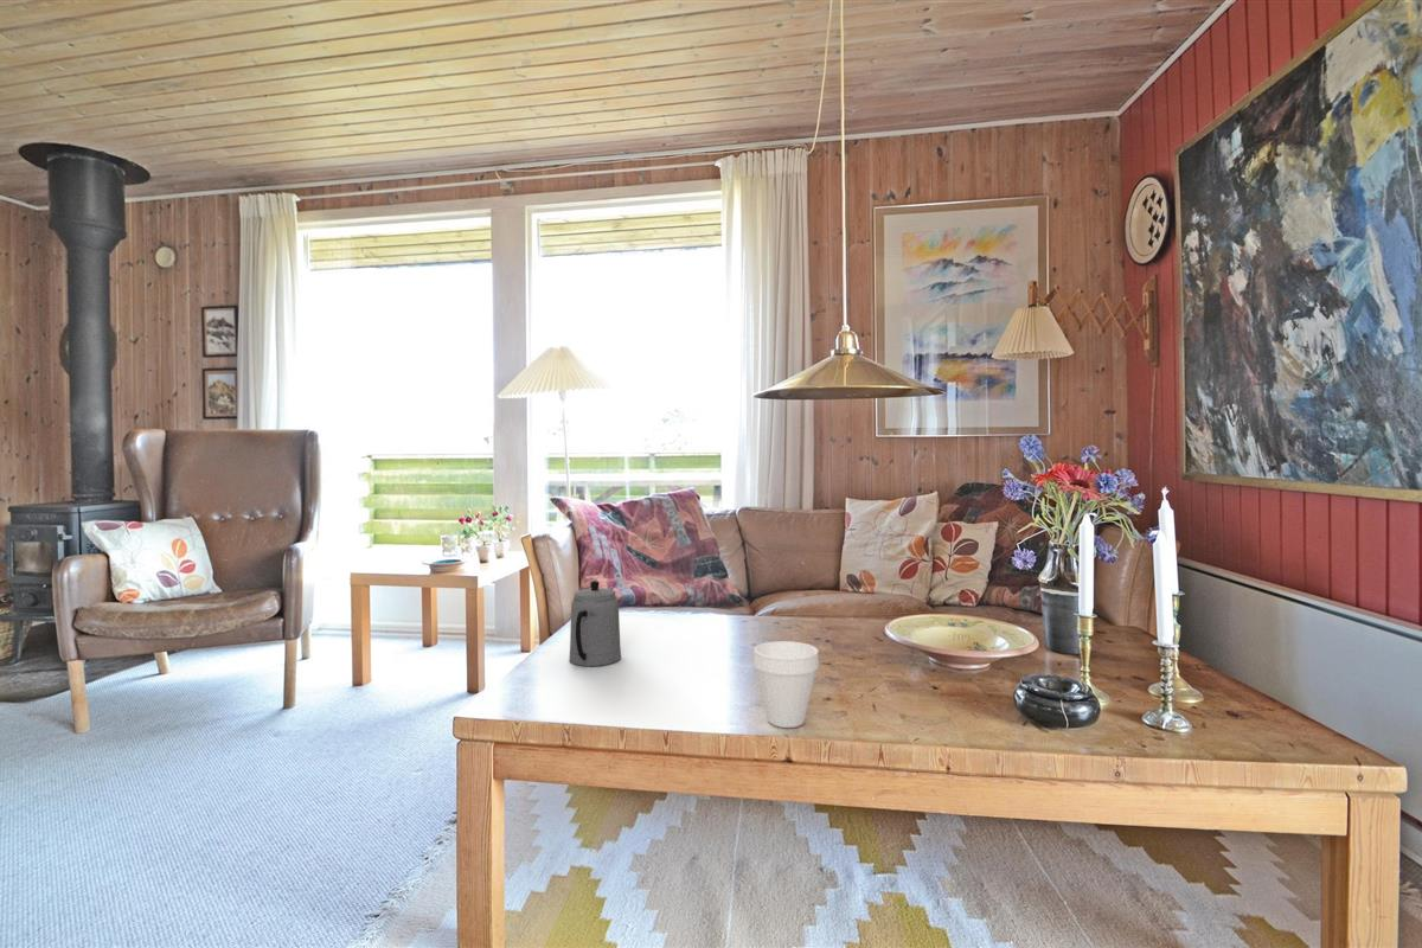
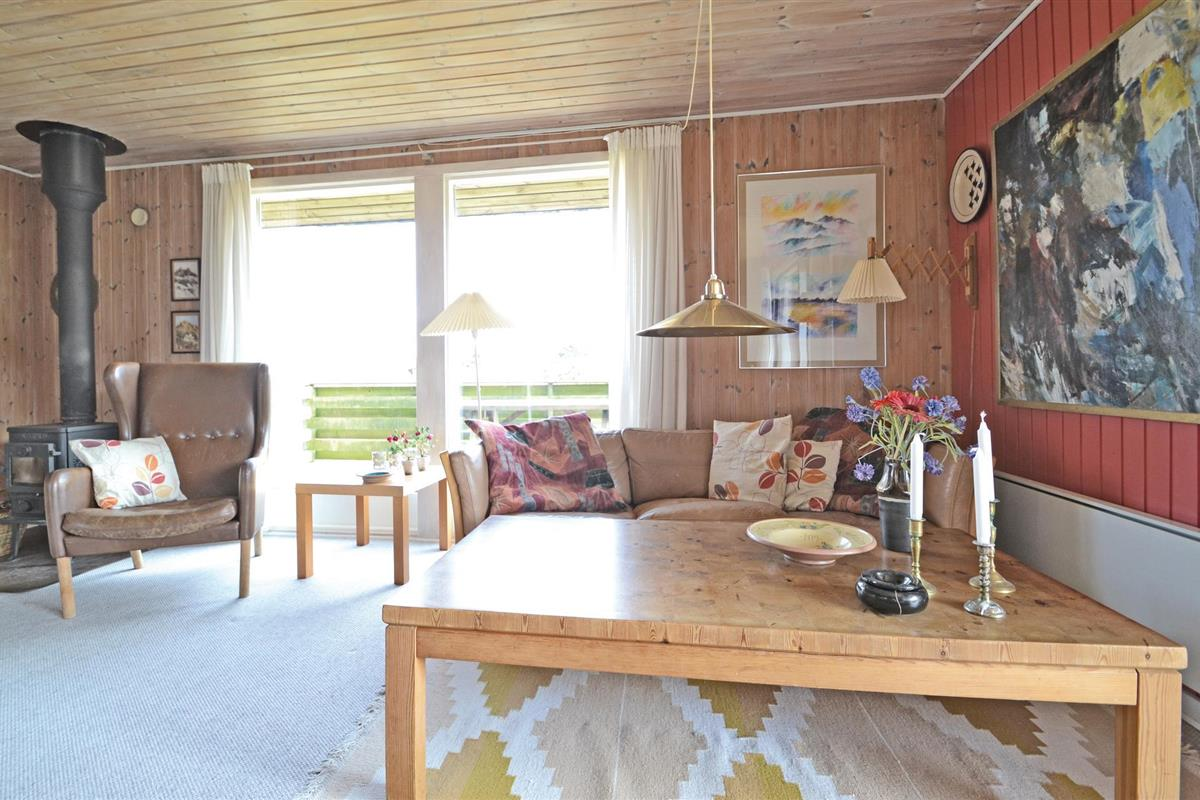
- teapot [569,579,622,667]
- cup [752,640,820,729]
